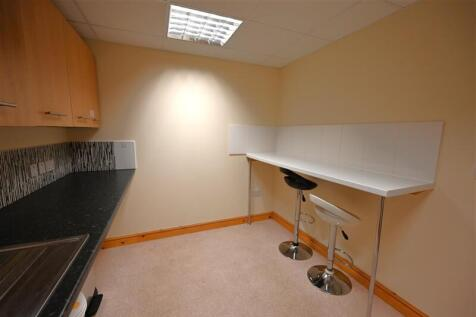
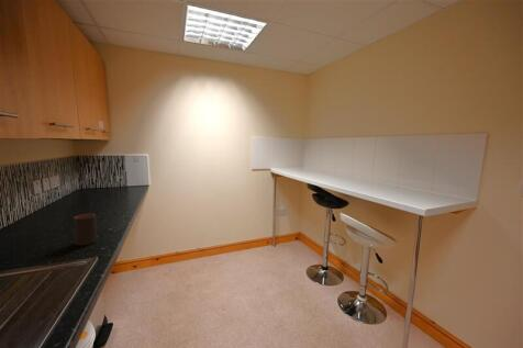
+ cup [73,212,99,247]
